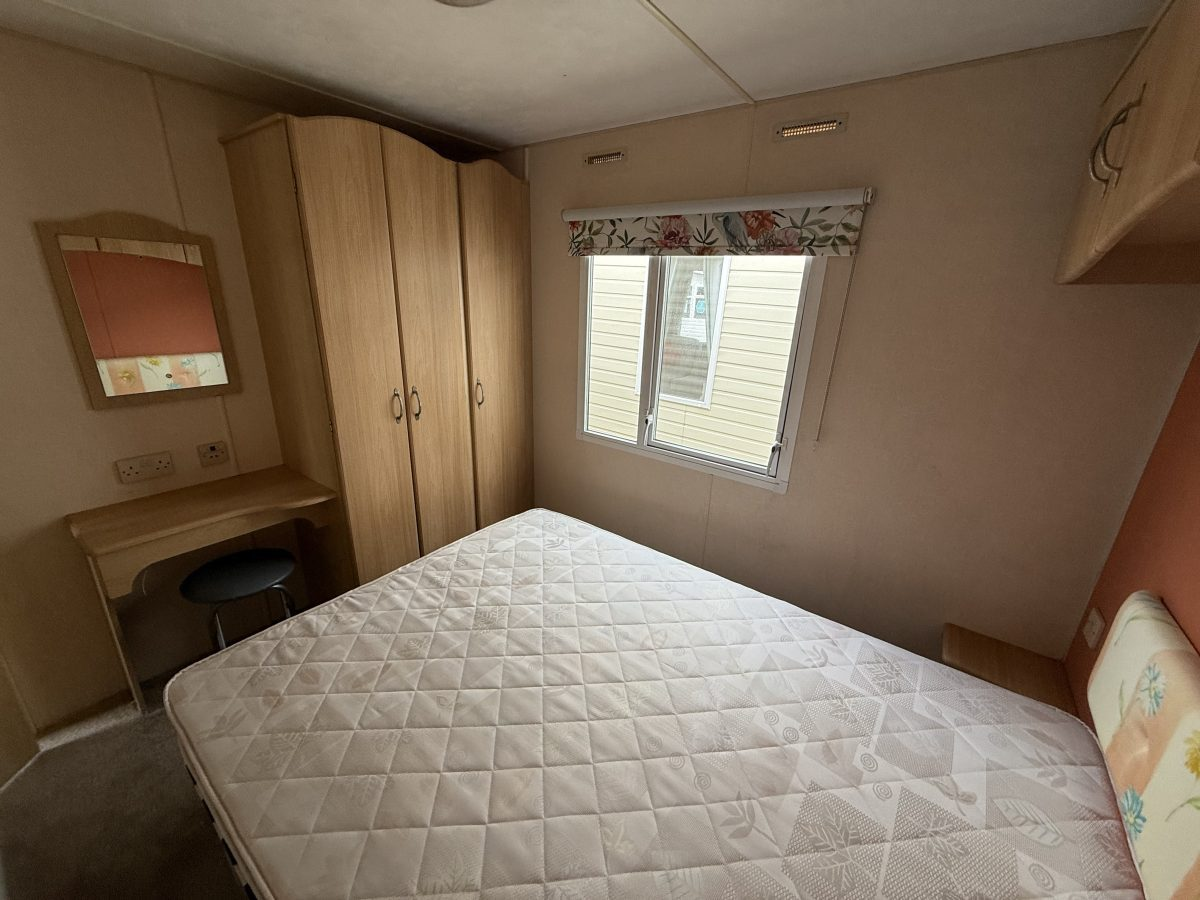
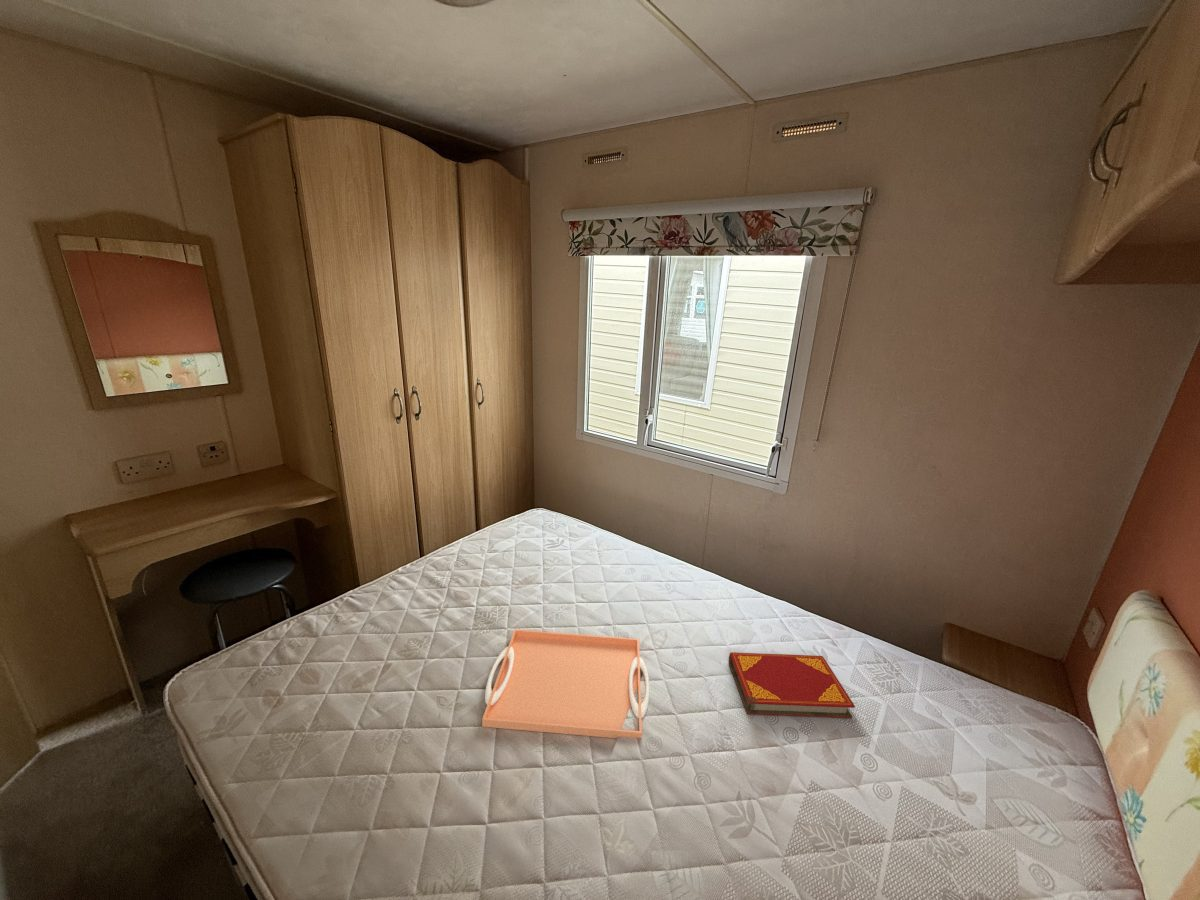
+ serving tray [481,628,651,739]
+ hardback book [728,651,856,719]
